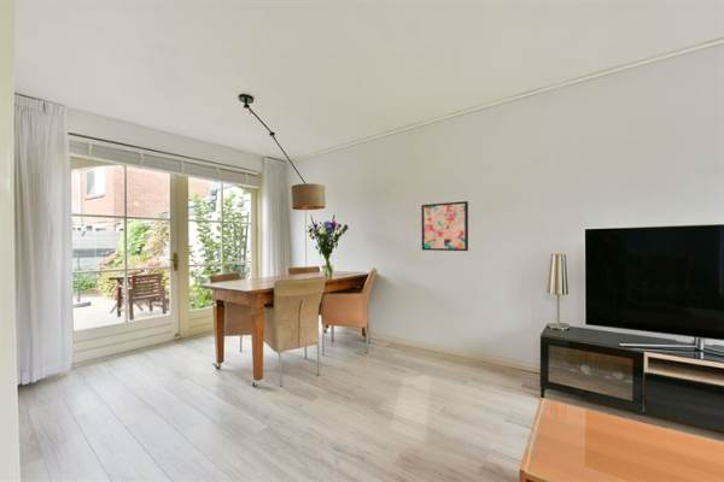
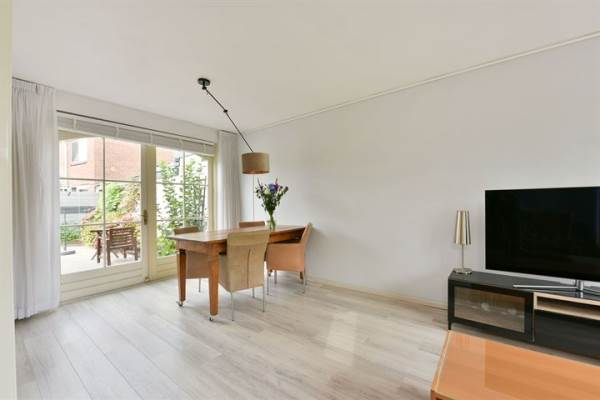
- wall art [420,200,469,252]
